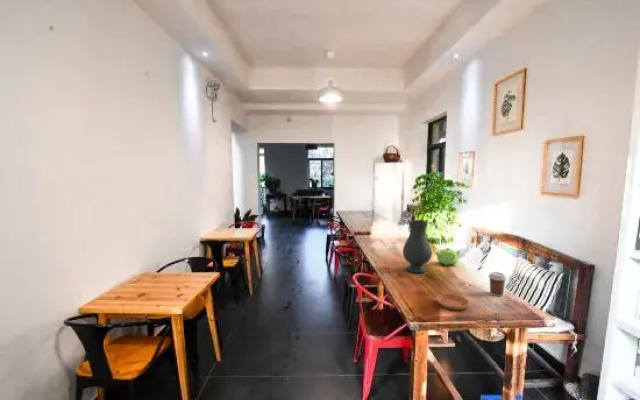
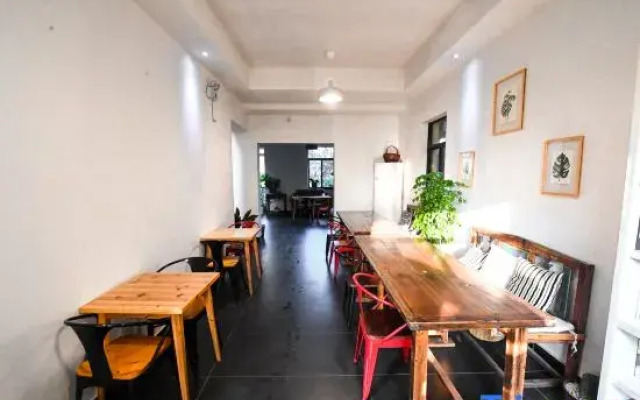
- vase [402,219,433,274]
- teapot [435,247,461,267]
- coffee cup [487,271,508,297]
- saucer [436,293,470,311]
